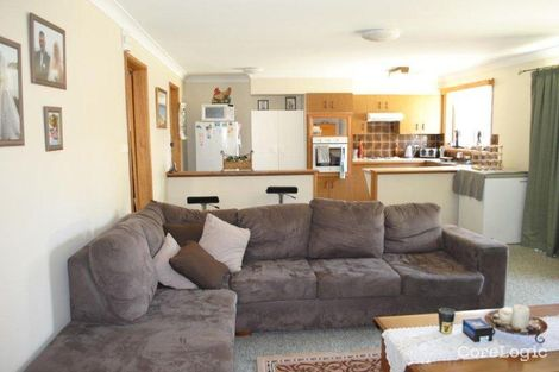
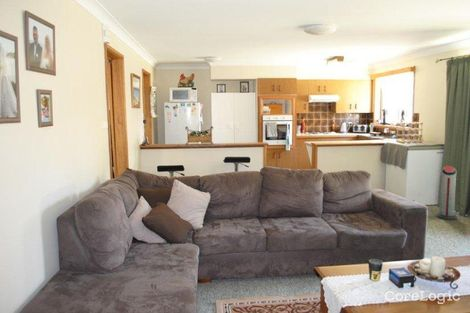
+ air purifier [435,165,458,221]
